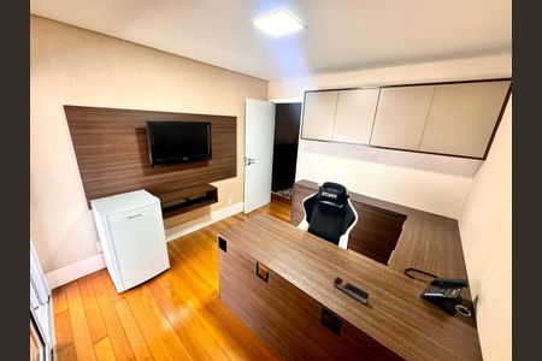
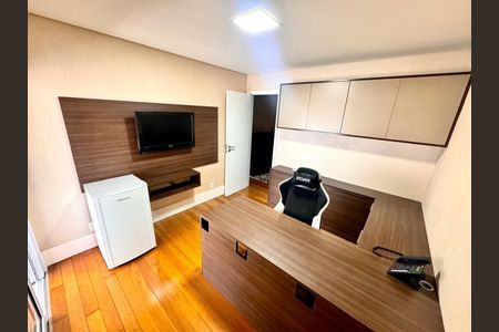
- stapler [332,276,370,306]
